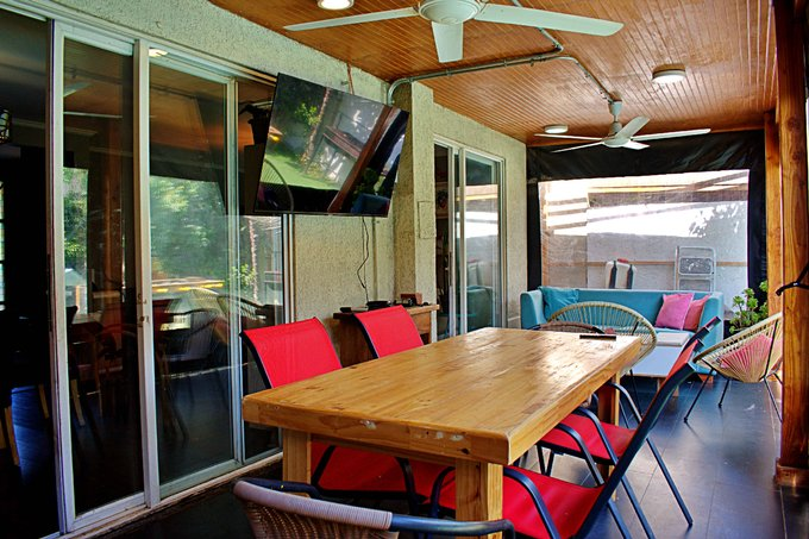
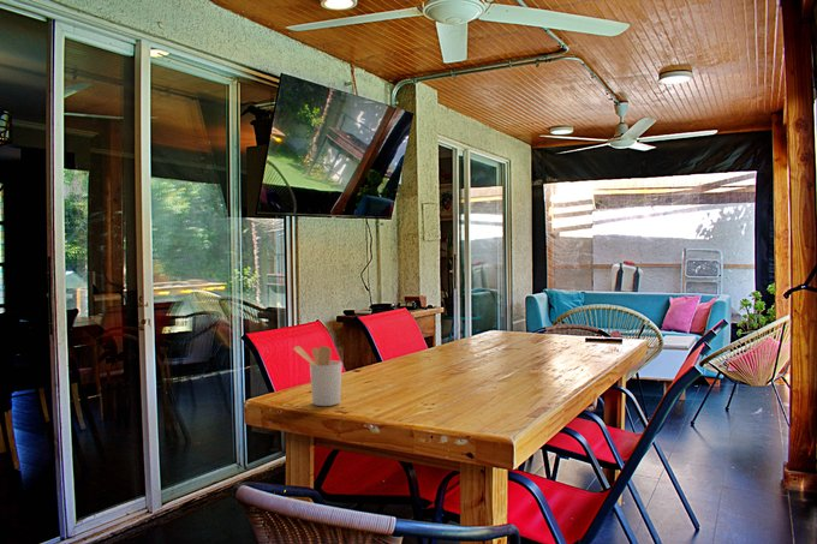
+ utensil holder [292,345,344,407]
